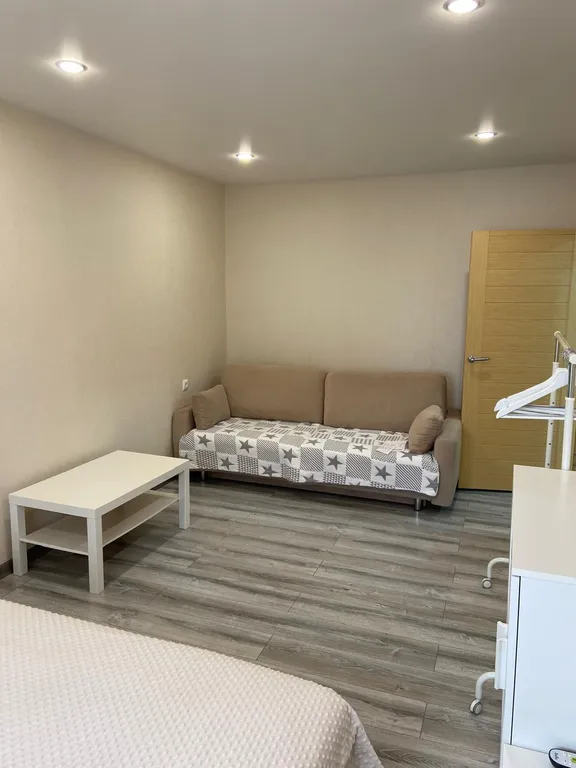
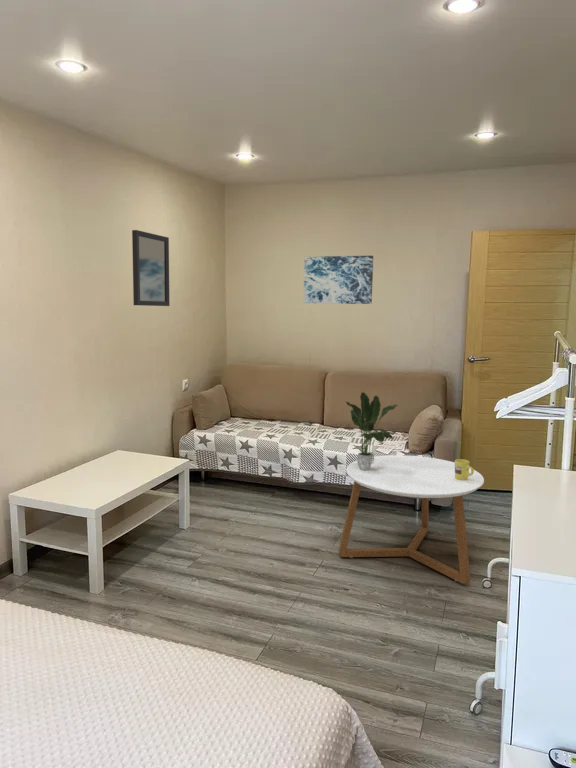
+ coffee table [338,454,485,585]
+ potted plant [345,391,399,471]
+ mug [454,458,475,480]
+ wall art [303,255,374,305]
+ home mirror [131,229,170,307]
